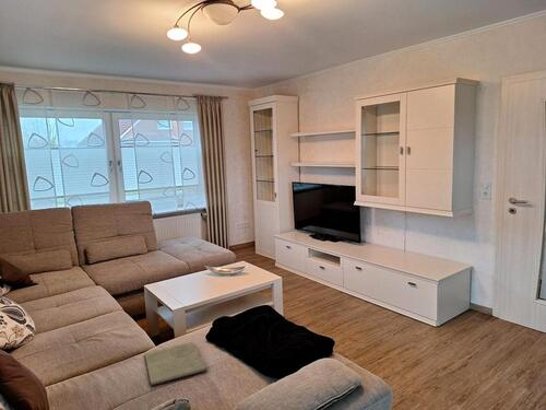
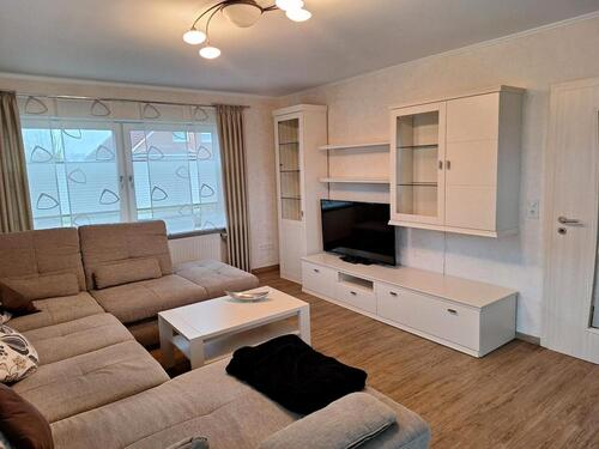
- book [143,341,209,387]
